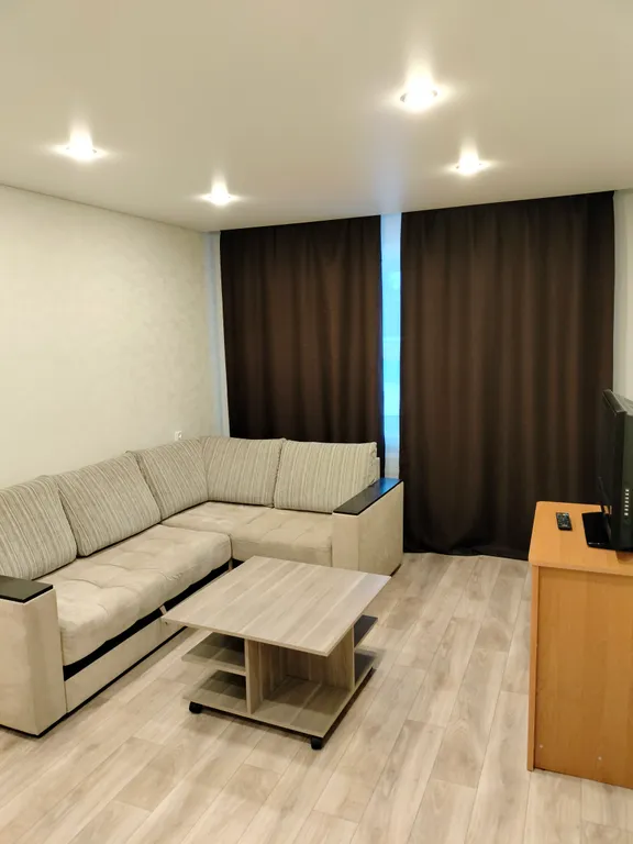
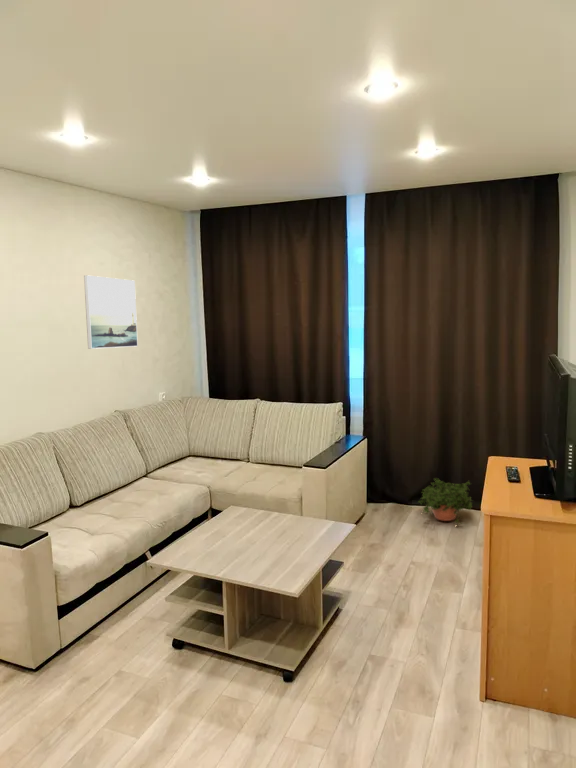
+ potted plant [417,477,473,525]
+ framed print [83,274,139,350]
